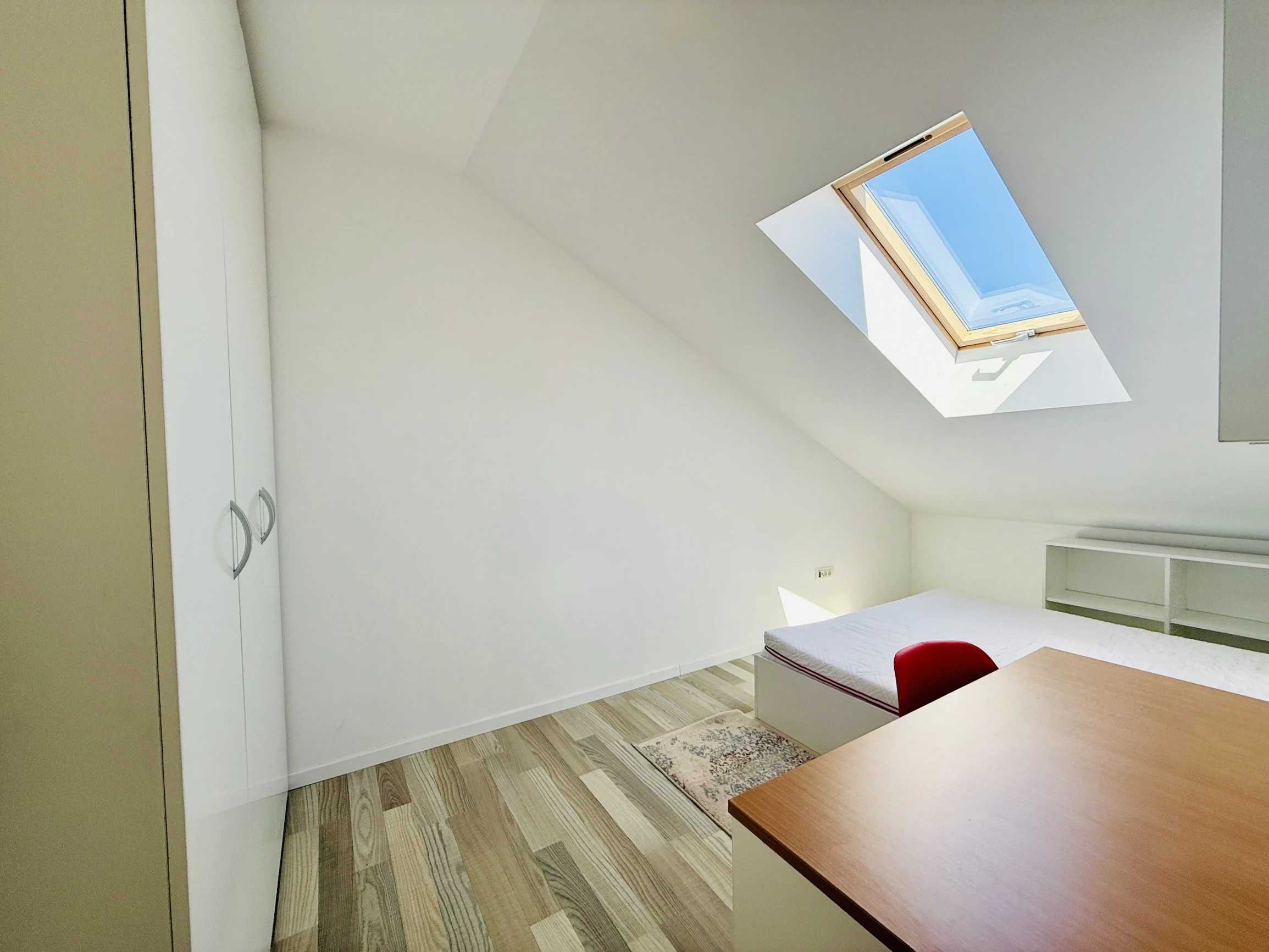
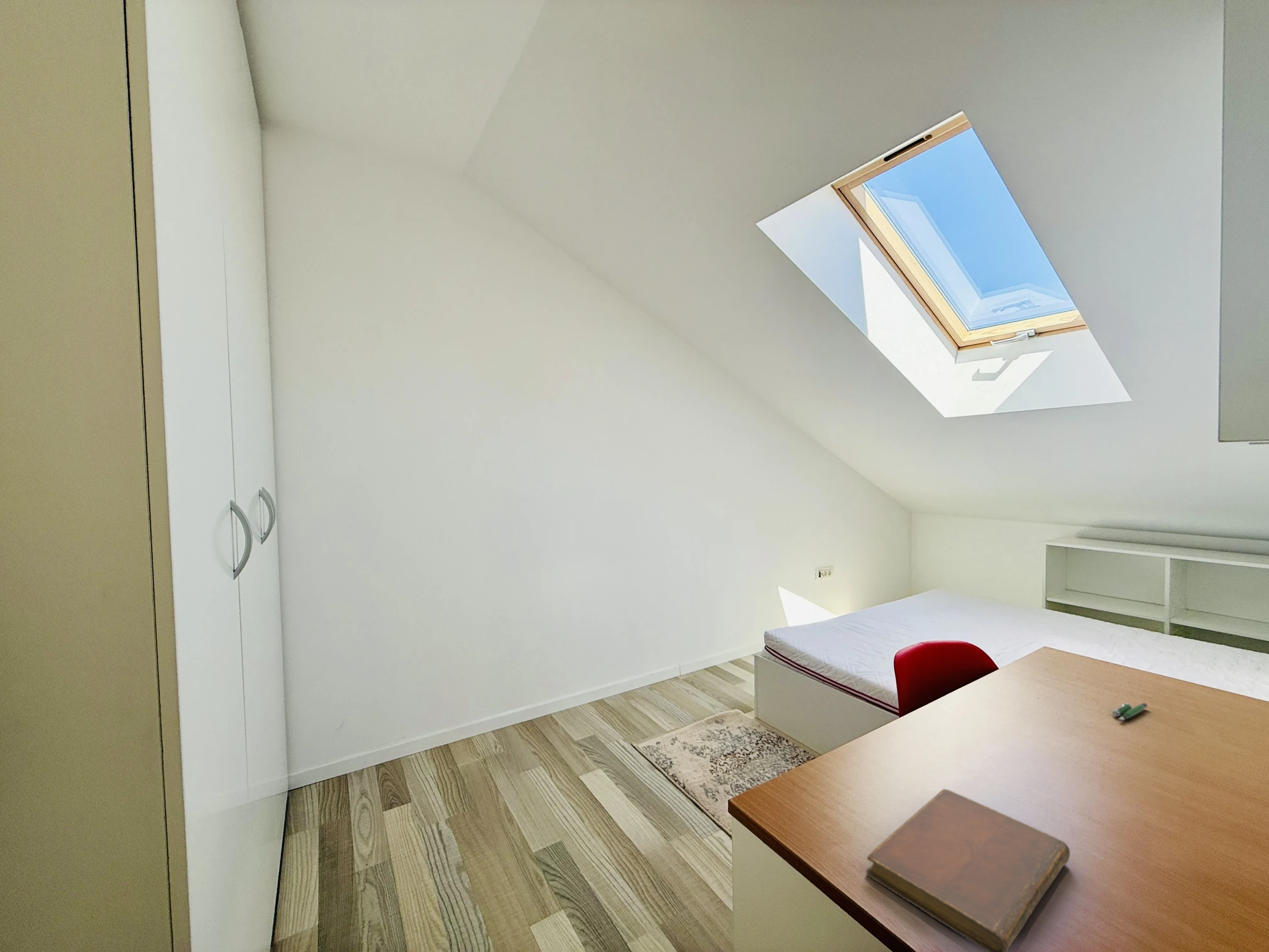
+ pen [1112,702,1148,721]
+ notebook [866,789,1071,952]
